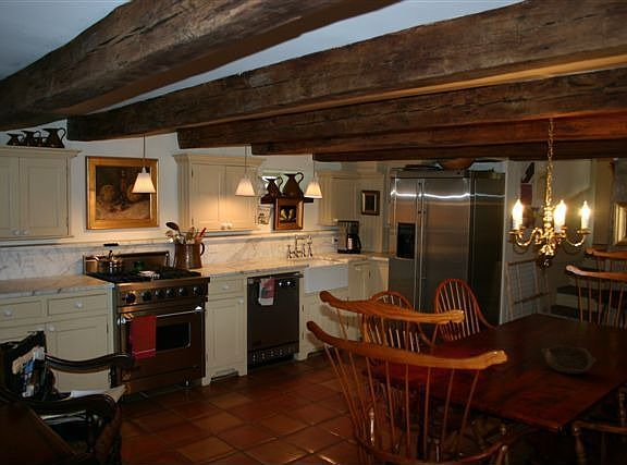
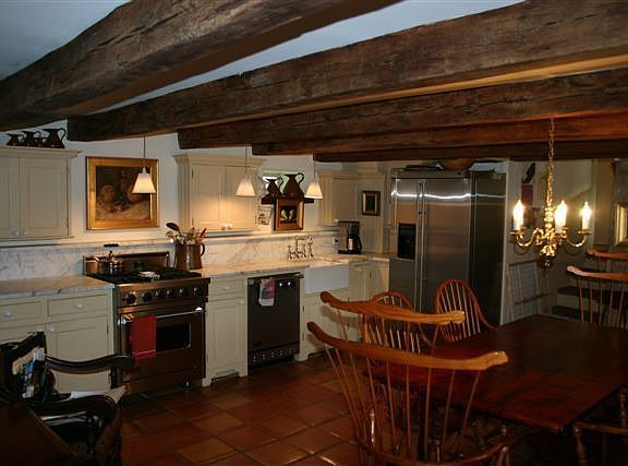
- bowl [540,344,598,375]
